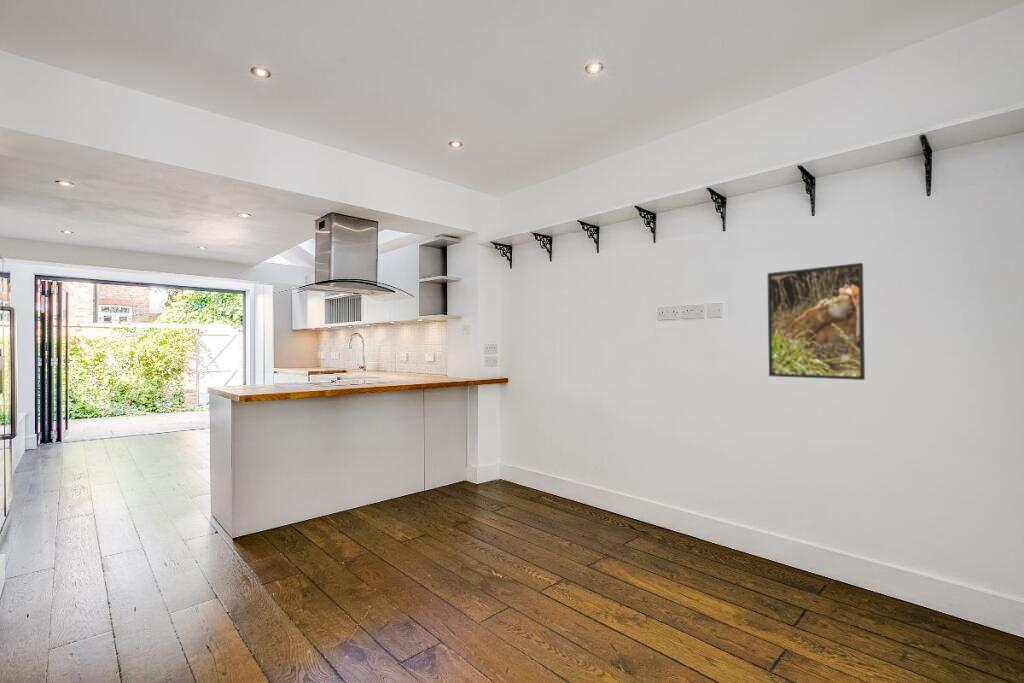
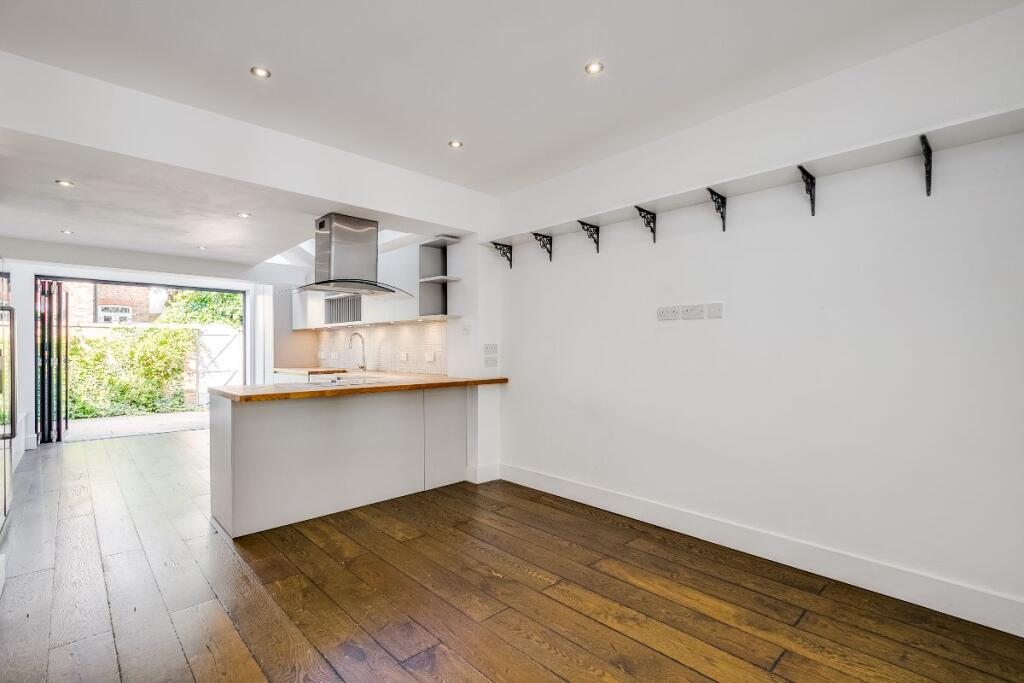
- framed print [766,262,866,381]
